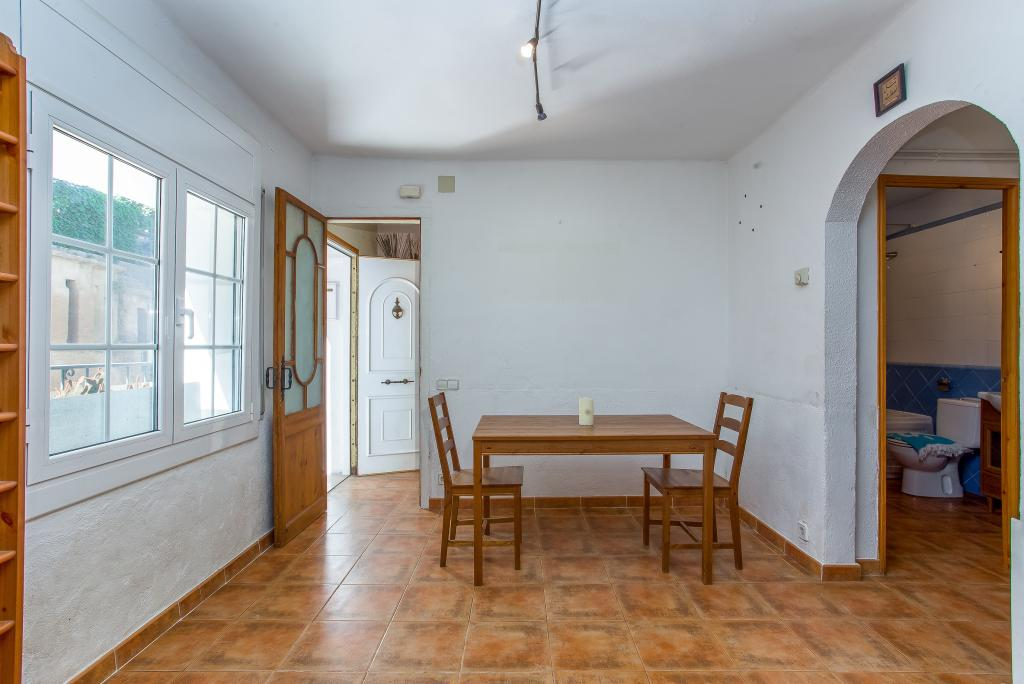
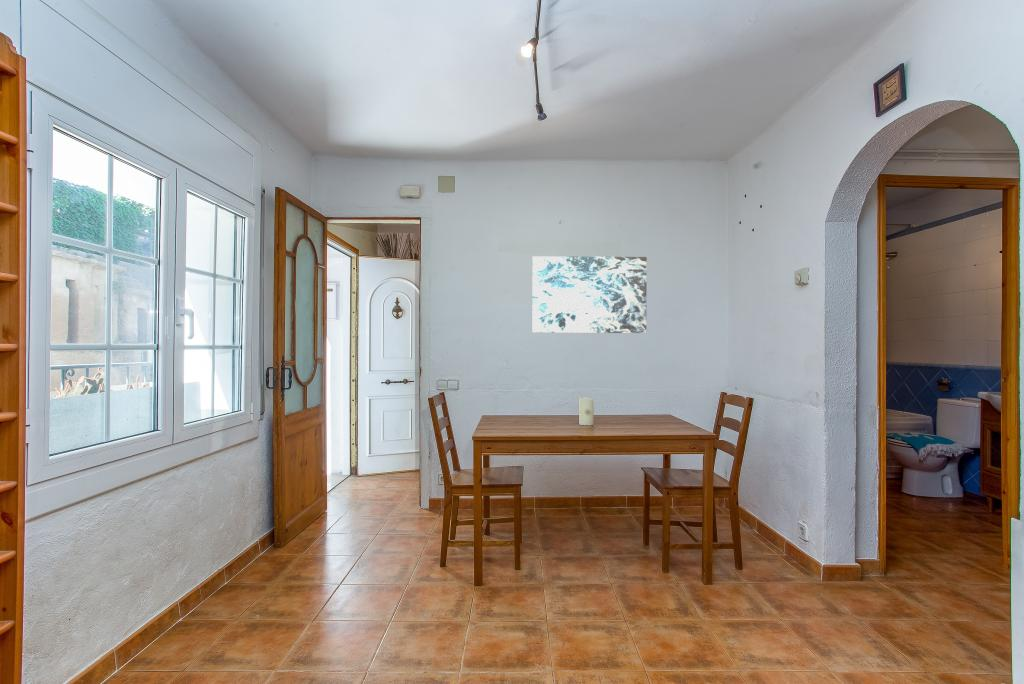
+ wall art [531,255,648,334]
